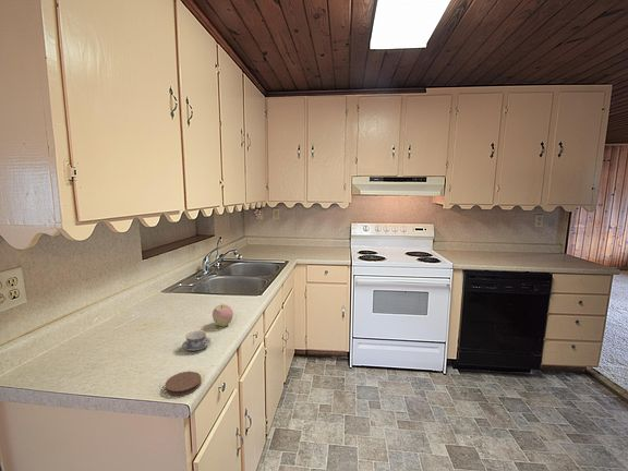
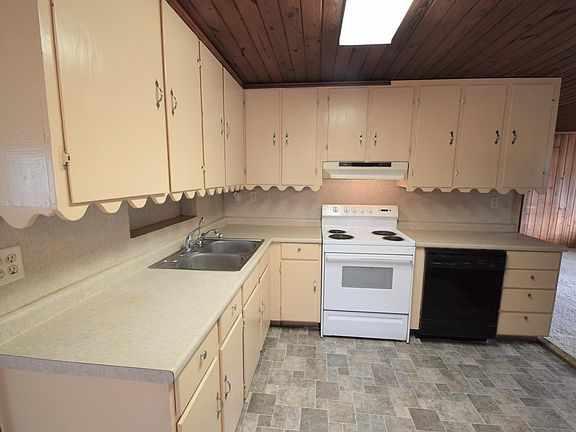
- chinaware [181,329,212,352]
- apple [212,303,234,328]
- coaster [165,371,202,397]
